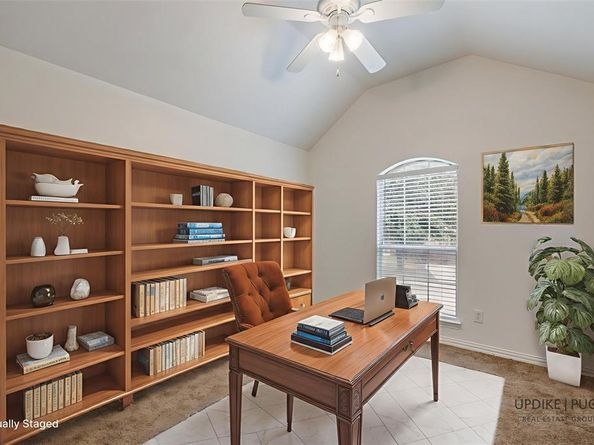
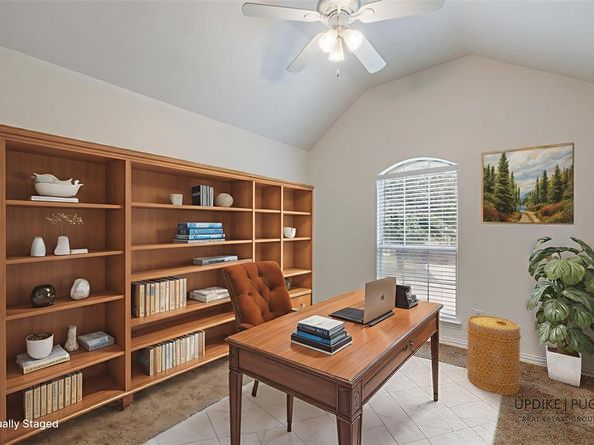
+ basket [466,314,522,396]
